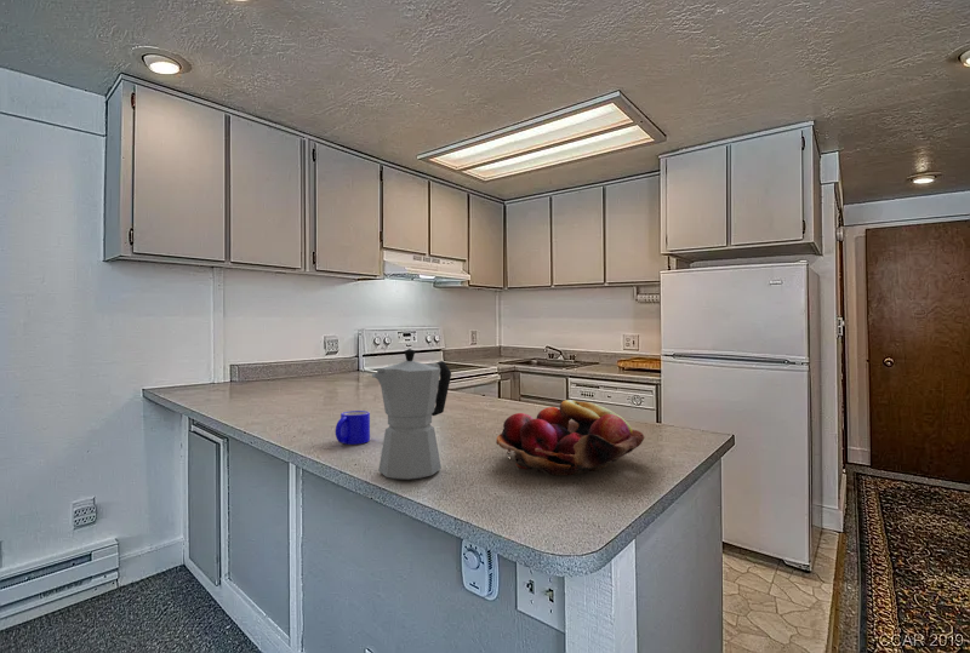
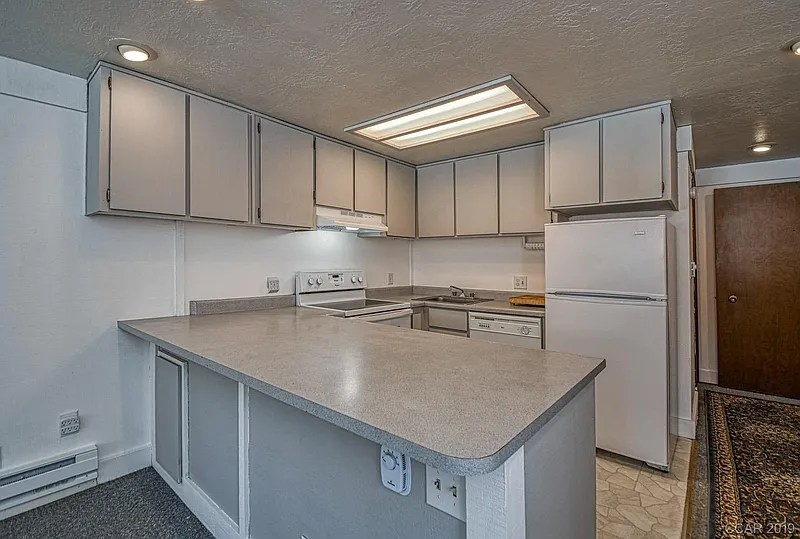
- moka pot [371,348,452,481]
- mug [335,409,371,446]
- fruit basket [496,399,645,476]
